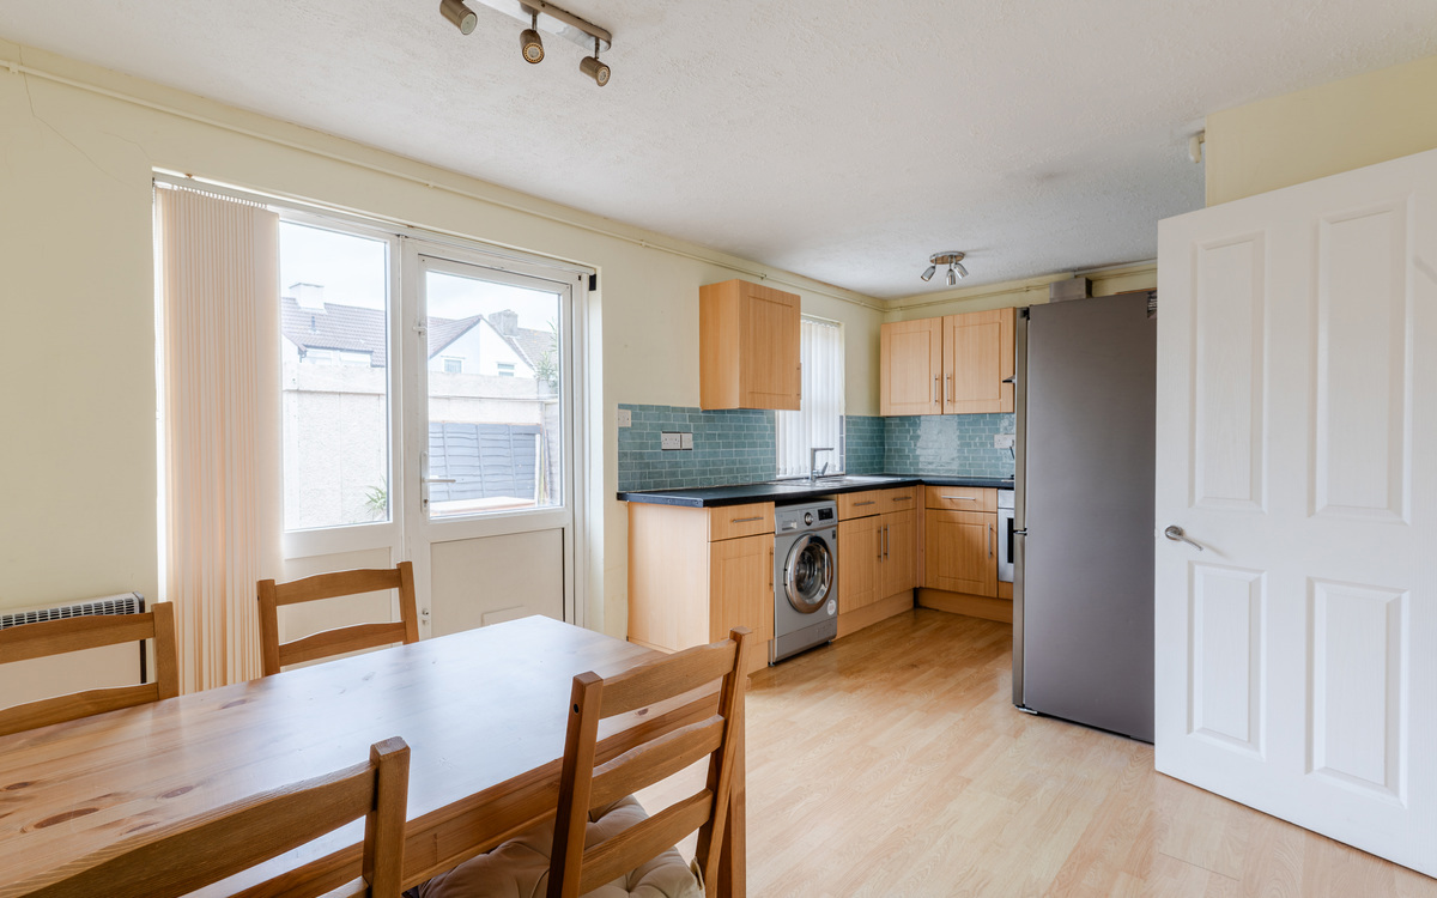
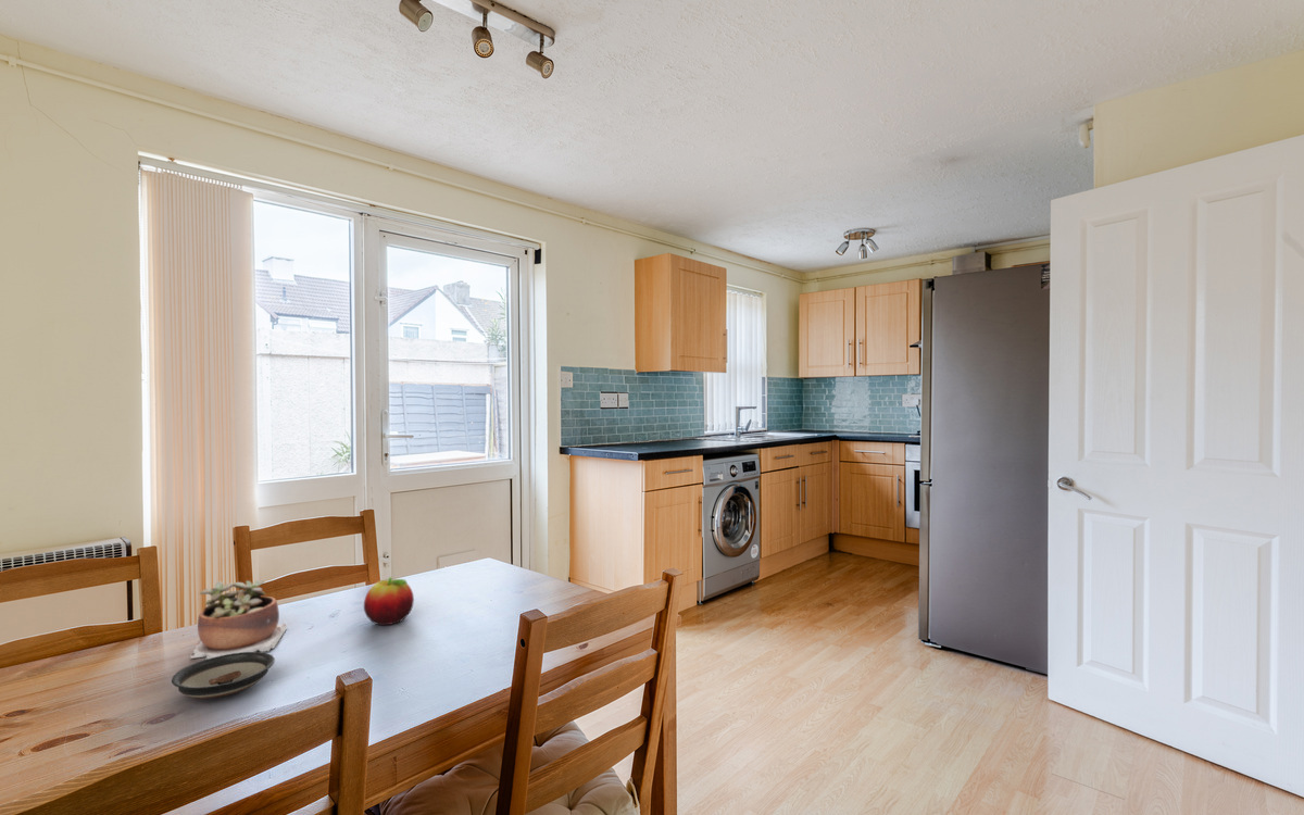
+ fruit [363,576,415,626]
+ succulent plant [189,579,288,660]
+ saucer [171,651,276,700]
